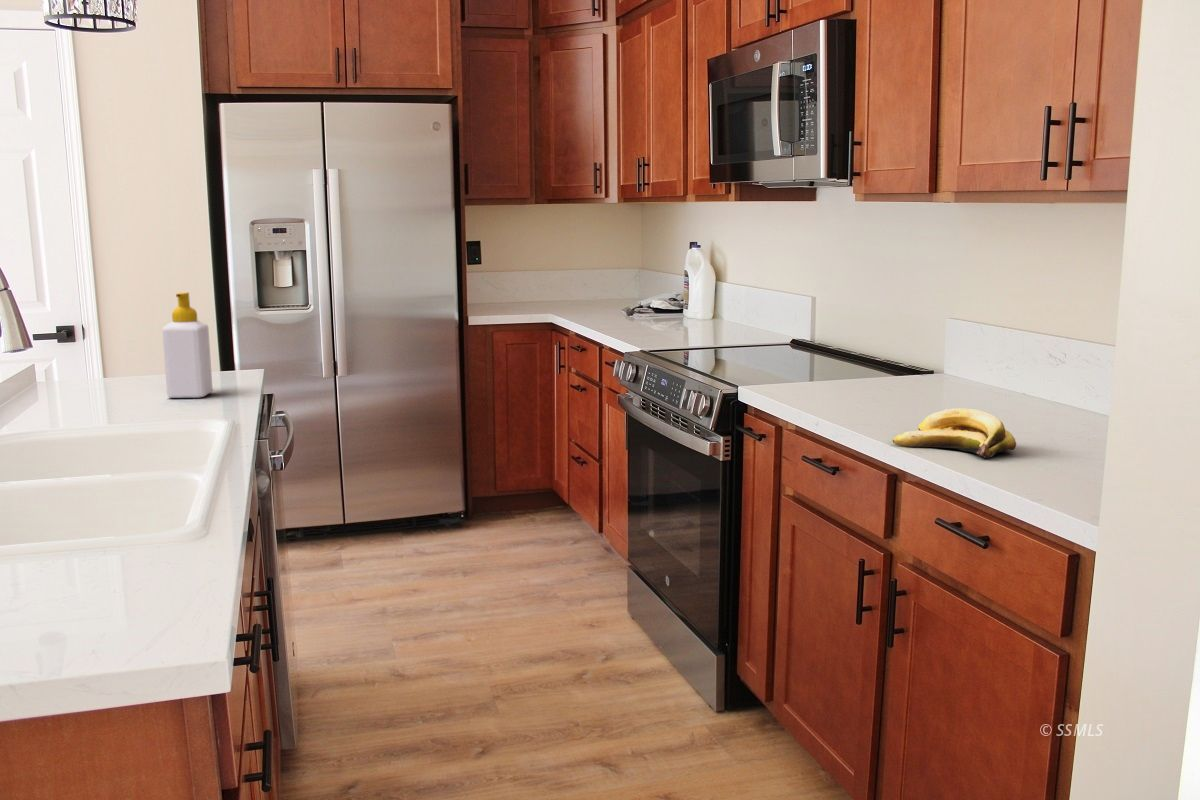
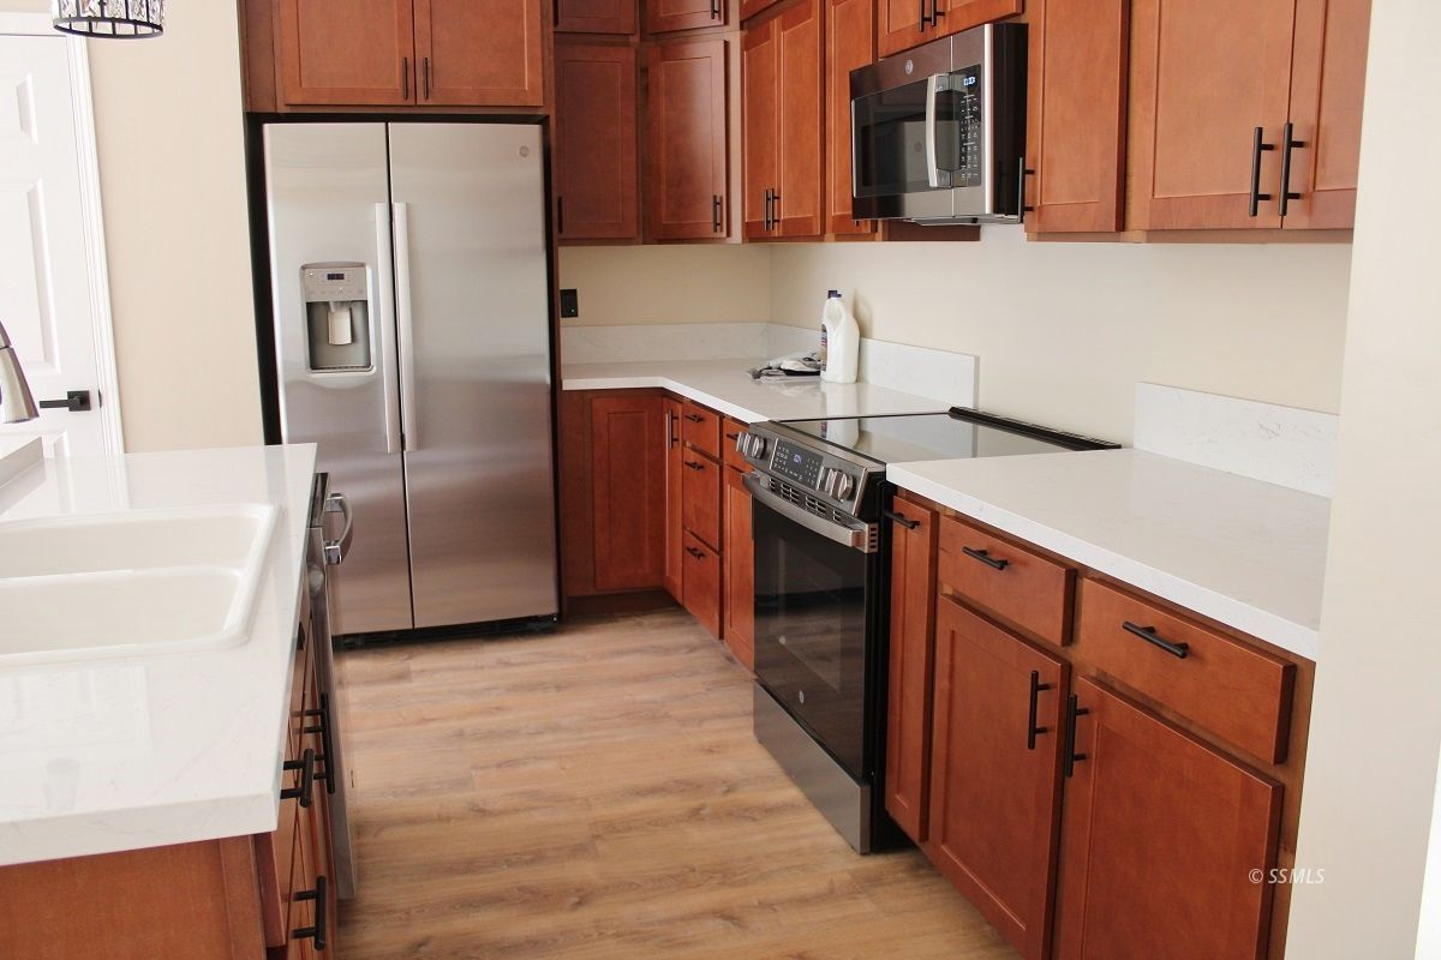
- banana [892,407,1017,460]
- soap bottle [161,291,214,399]
